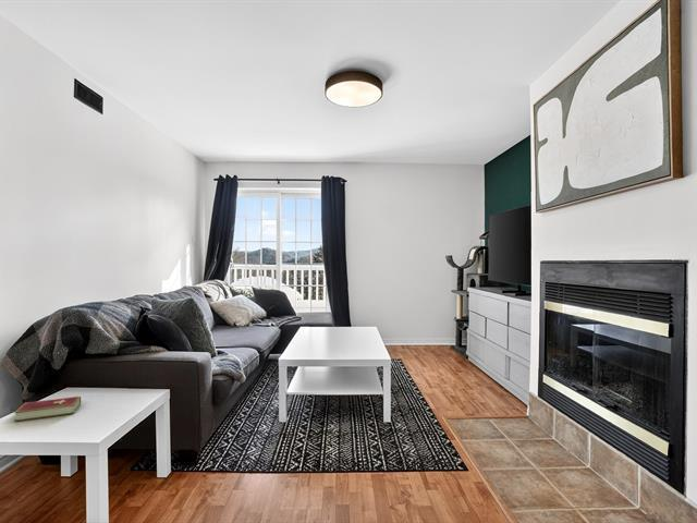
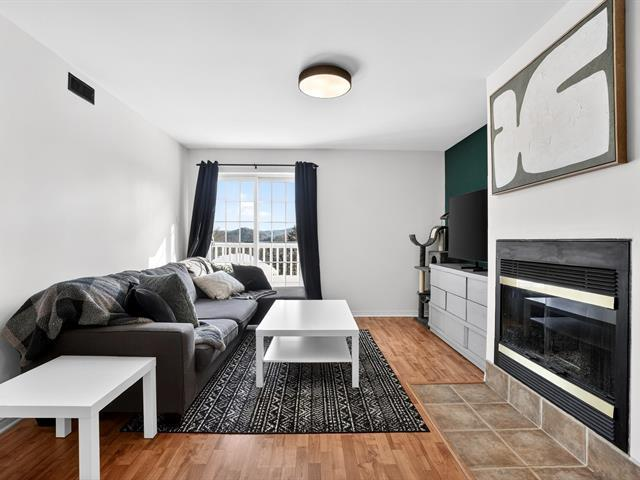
- hardcover book [13,396,82,423]
